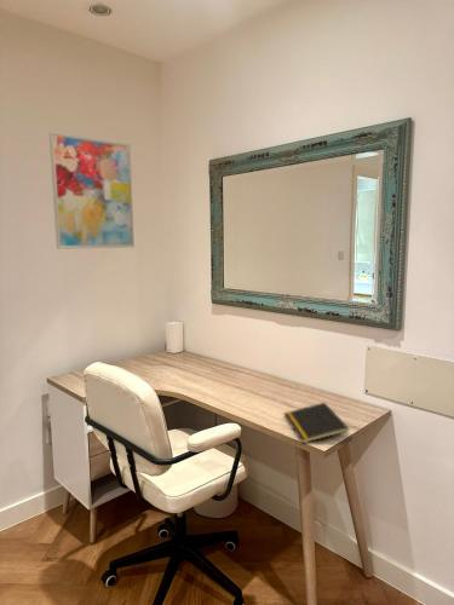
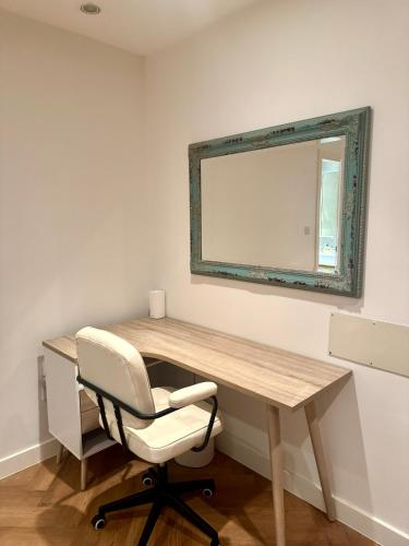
- wall art [47,131,136,250]
- notepad [282,402,350,445]
